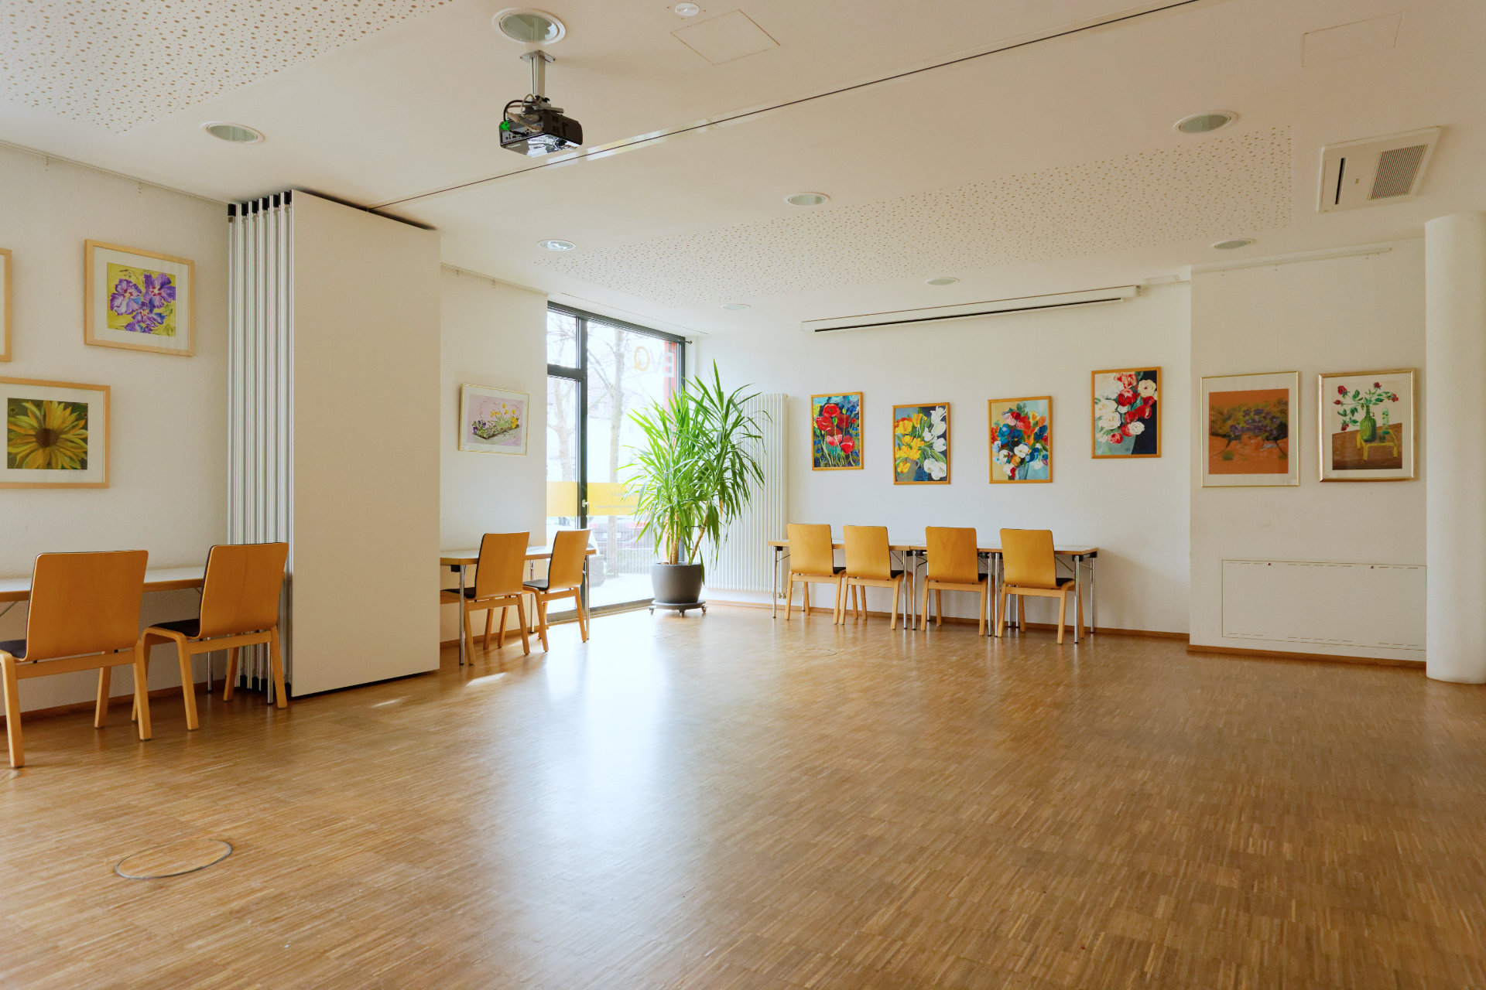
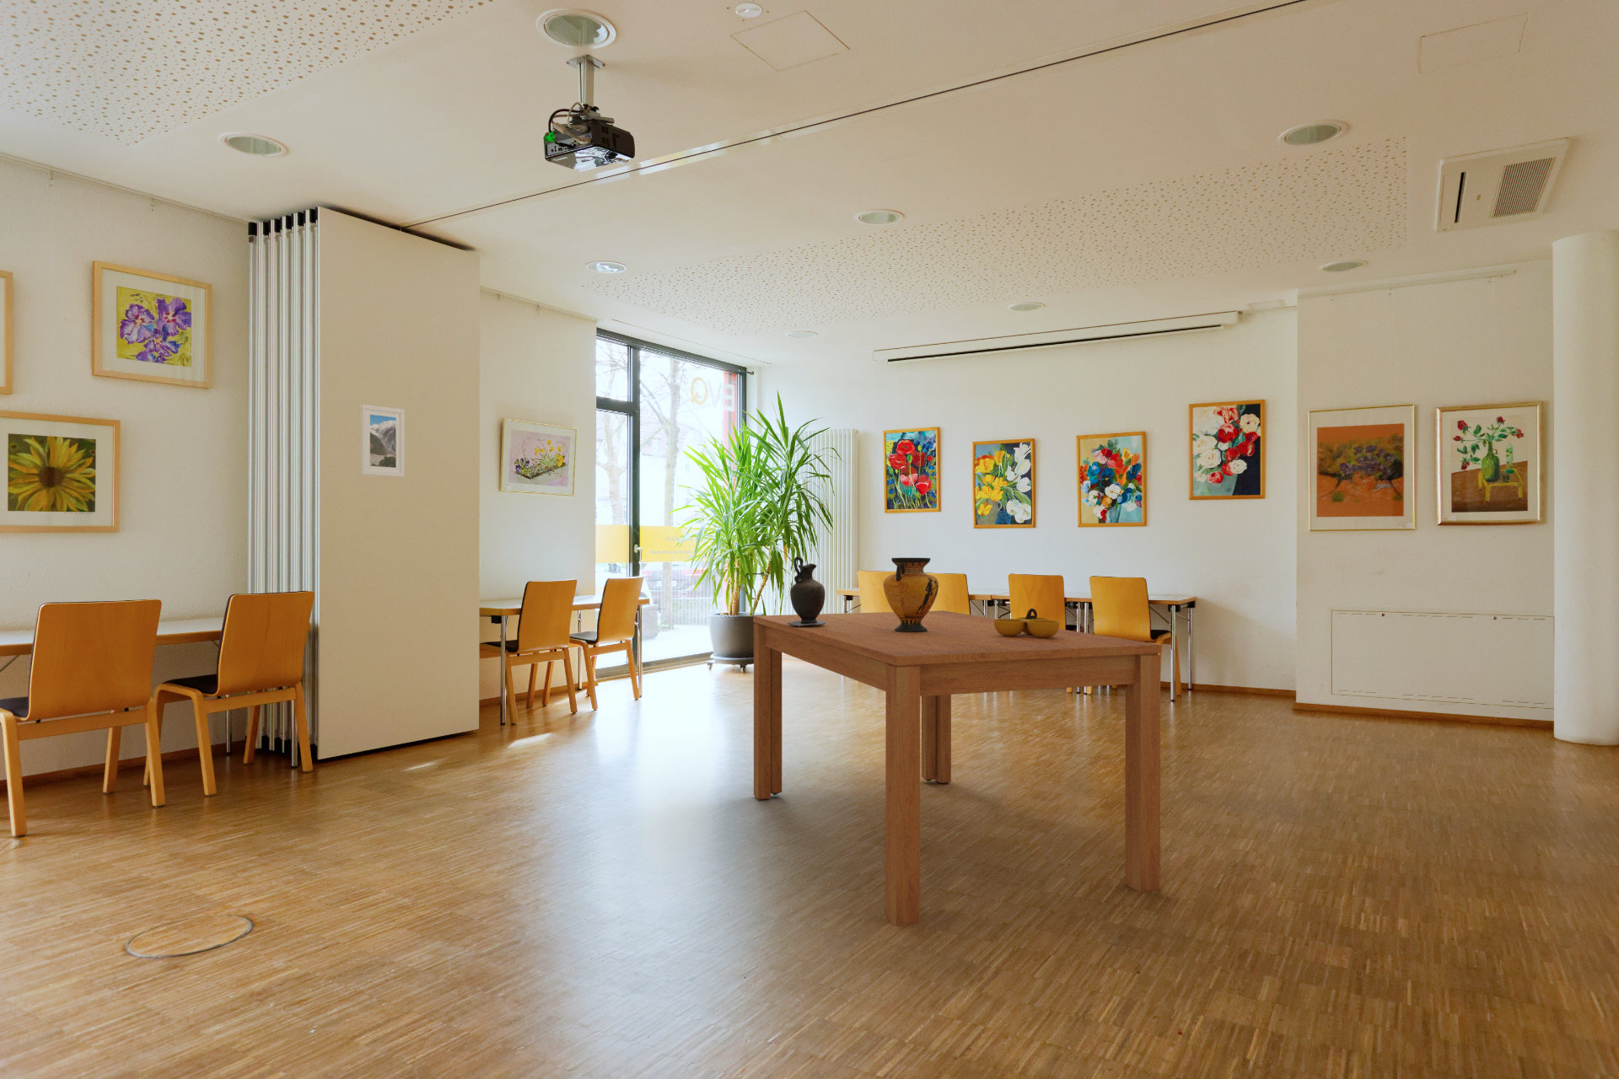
+ pitcher [787,555,825,626]
+ decorative bowl [994,608,1060,638]
+ vase [883,558,940,632]
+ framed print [359,403,405,478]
+ dining table [752,611,1162,927]
